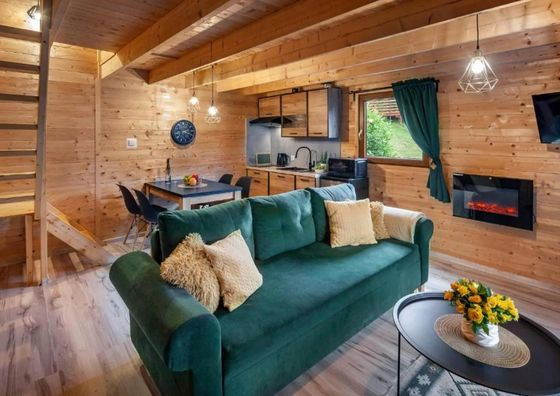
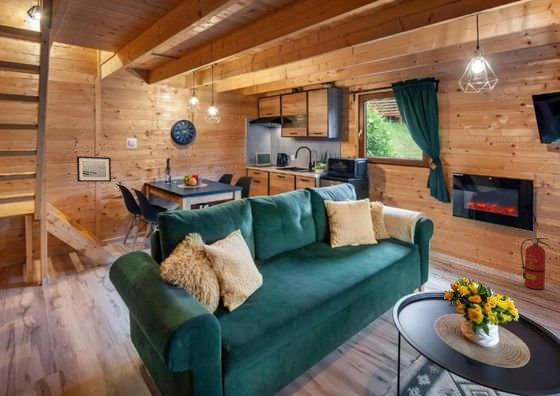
+ fire extinguisher [520,237,551,290]
+ wall art [76,155,112,183]
